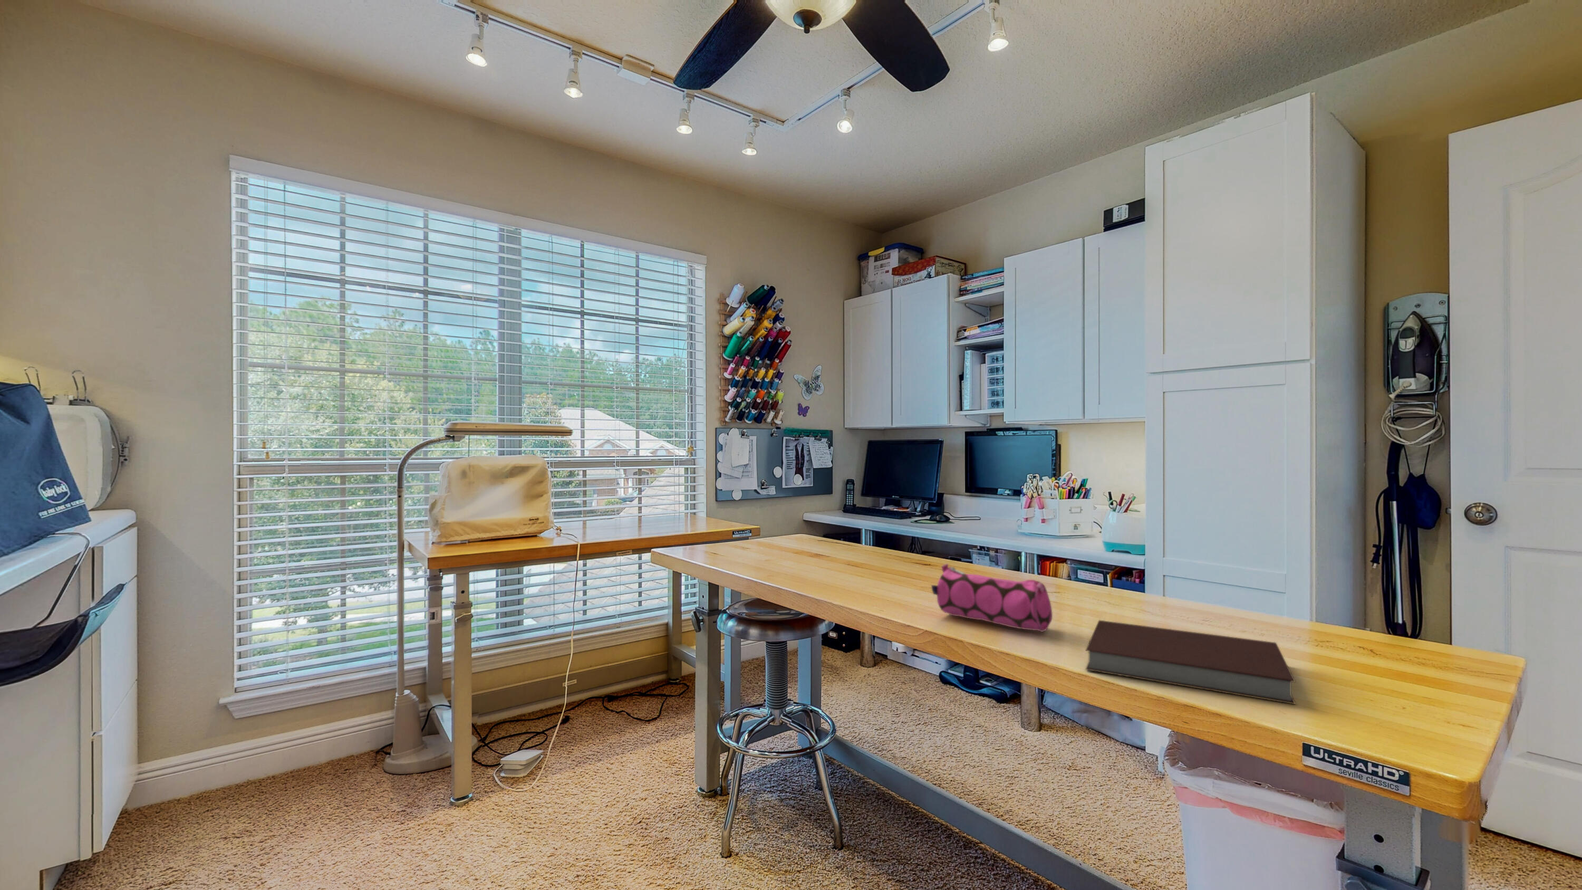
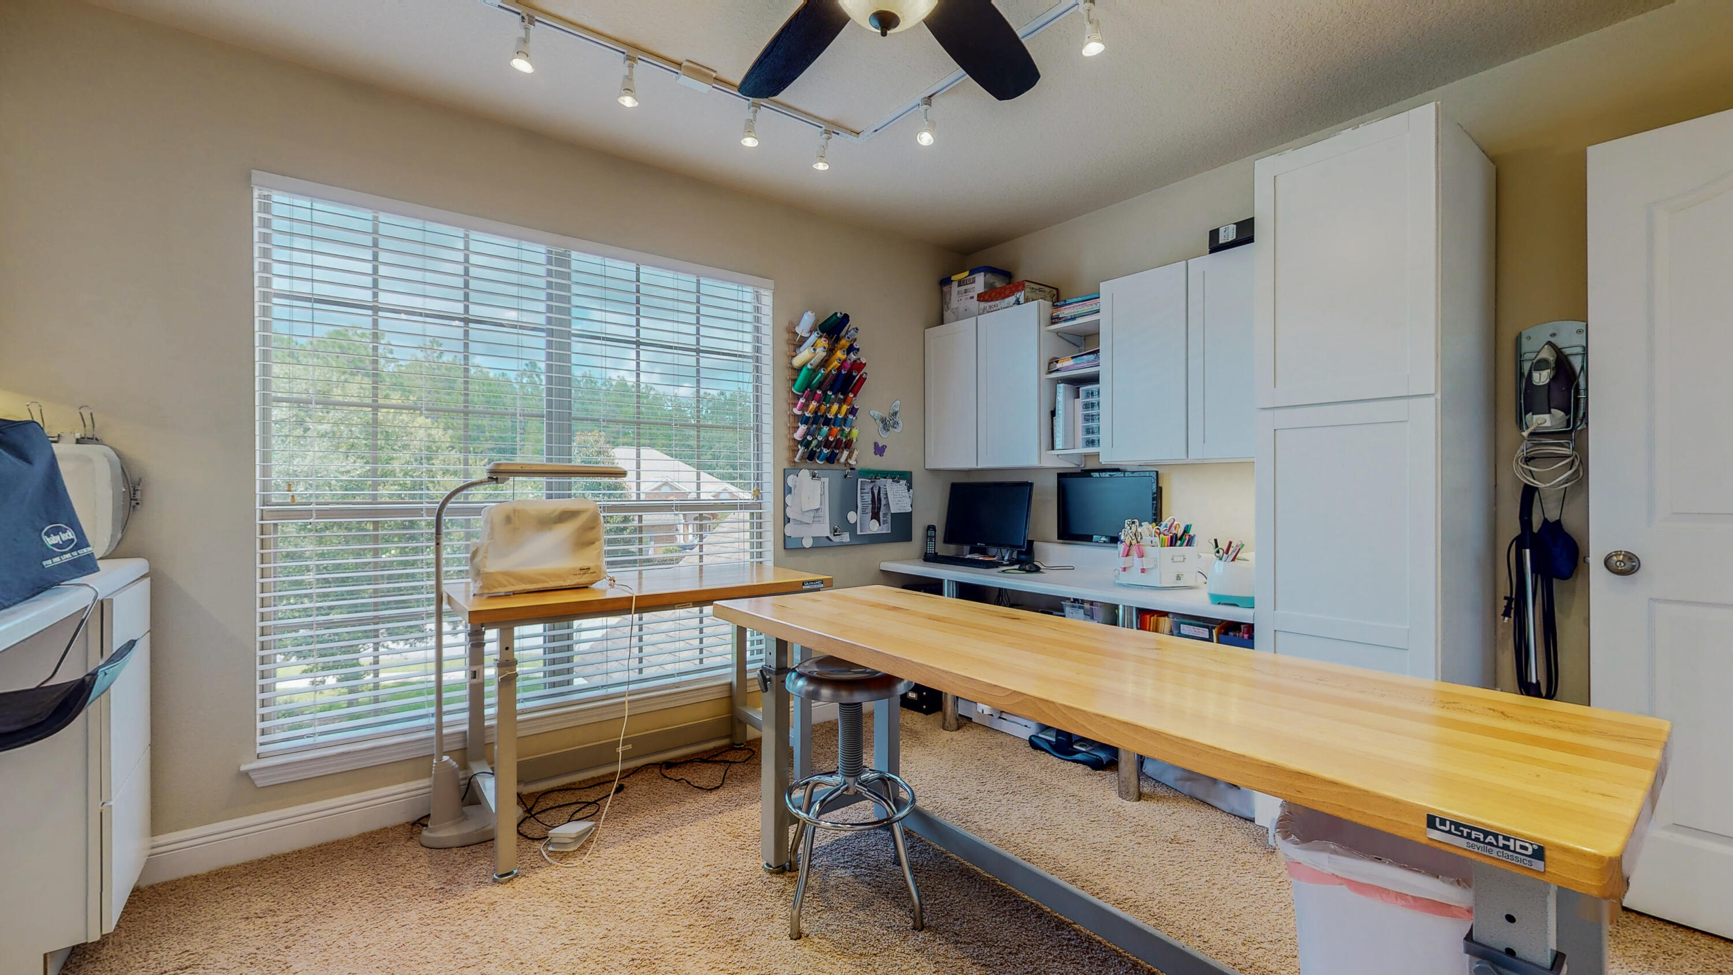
- pencil case [931,563,1053,632]
- notebook [1085,619,1296,705]
